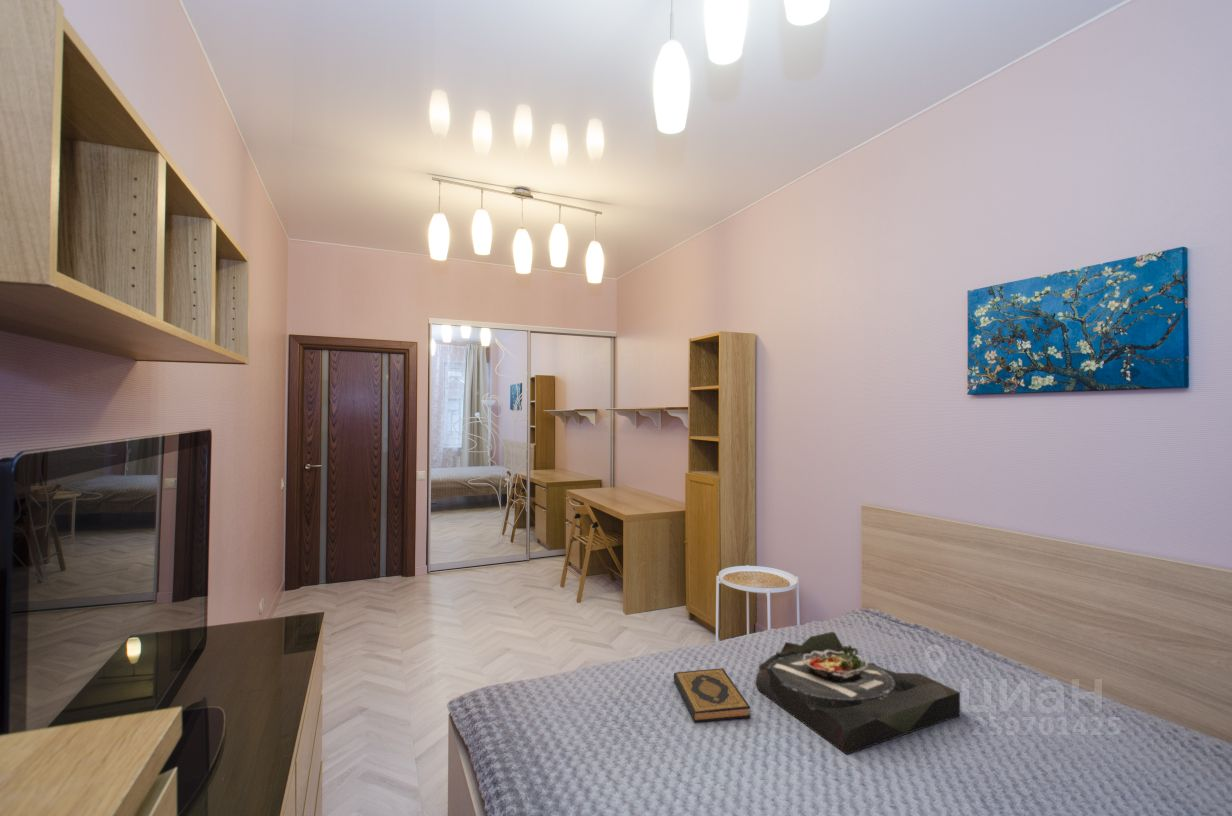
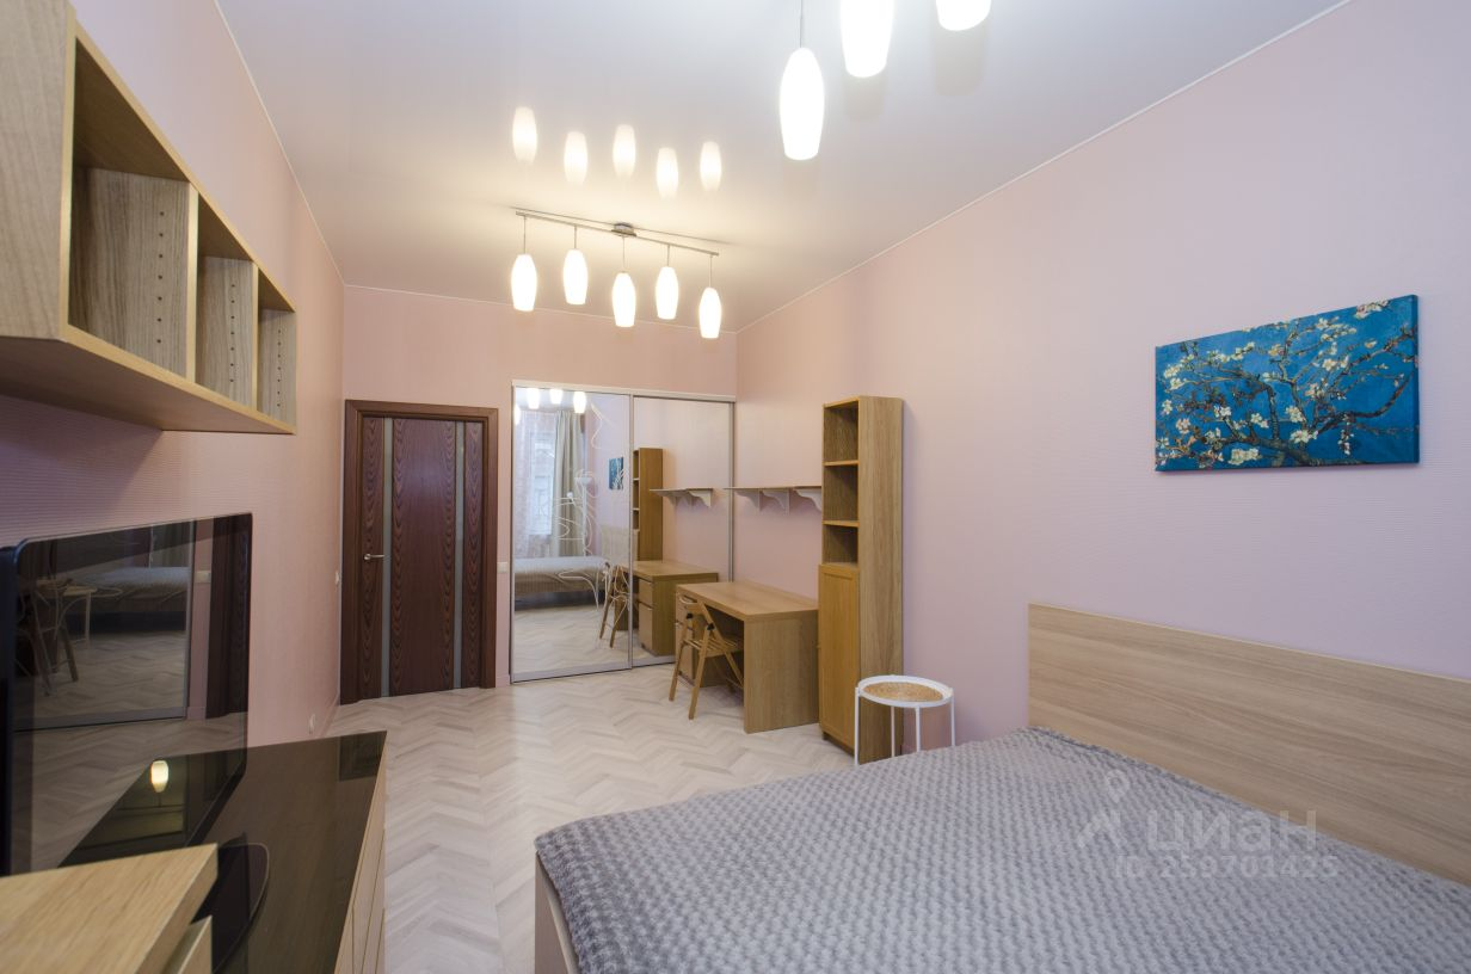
- hardback book [673,667,751,723]
- serving tray [755,631,961,756]
